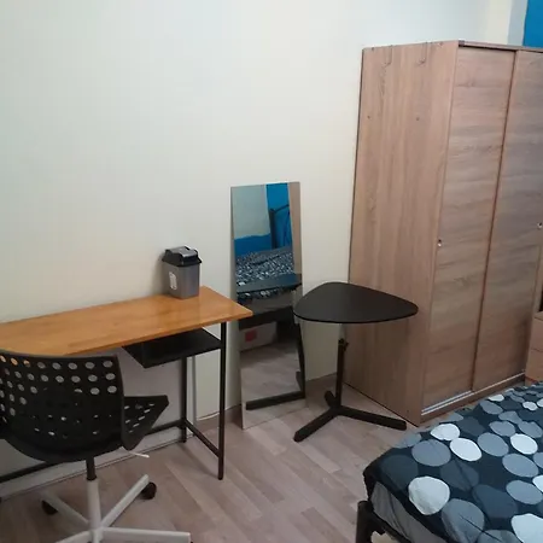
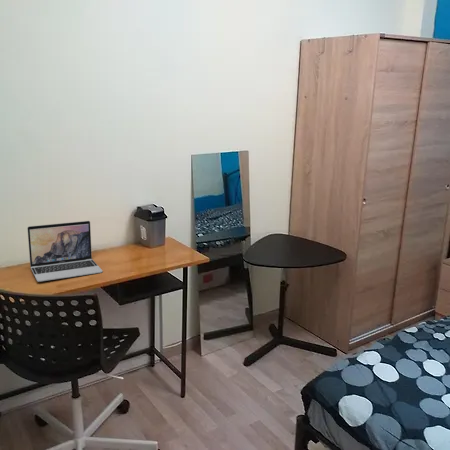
+ laptop [26,220,104,283]
